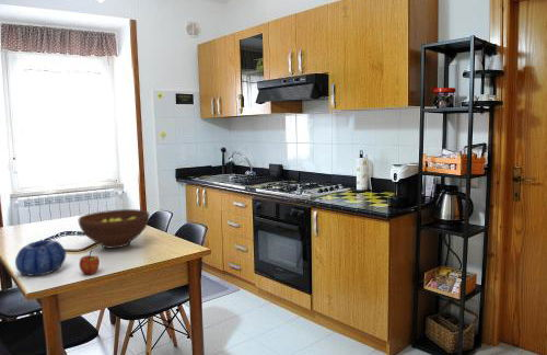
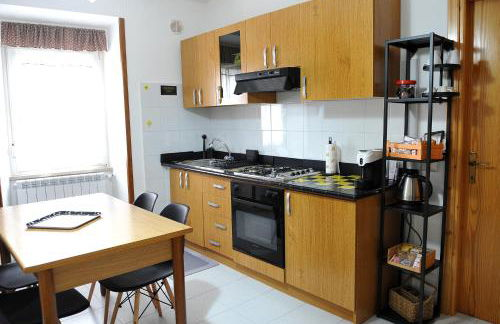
- decorative bowl [14,239,67,277]
- fruit bowl [78,208,151,249]
- apple [79,249,101,276]
